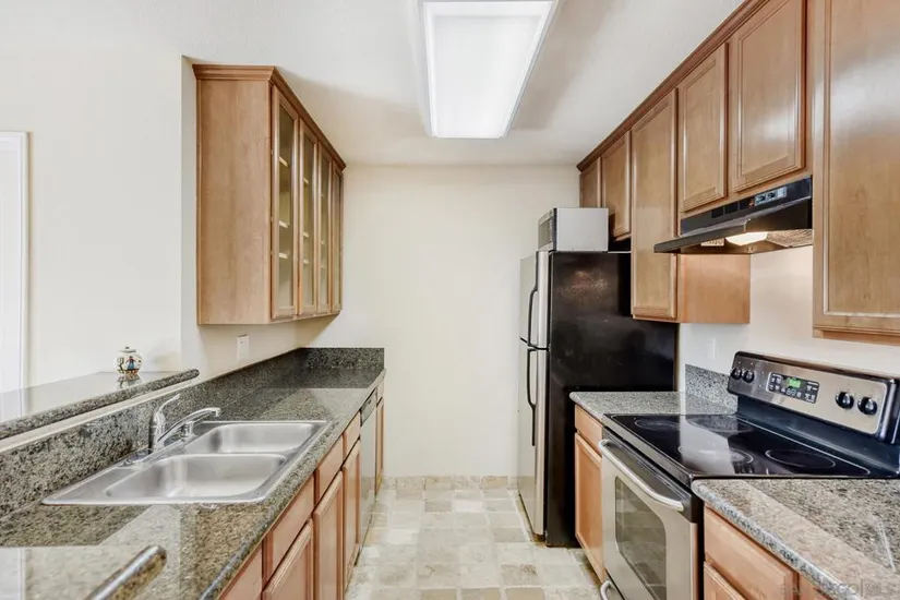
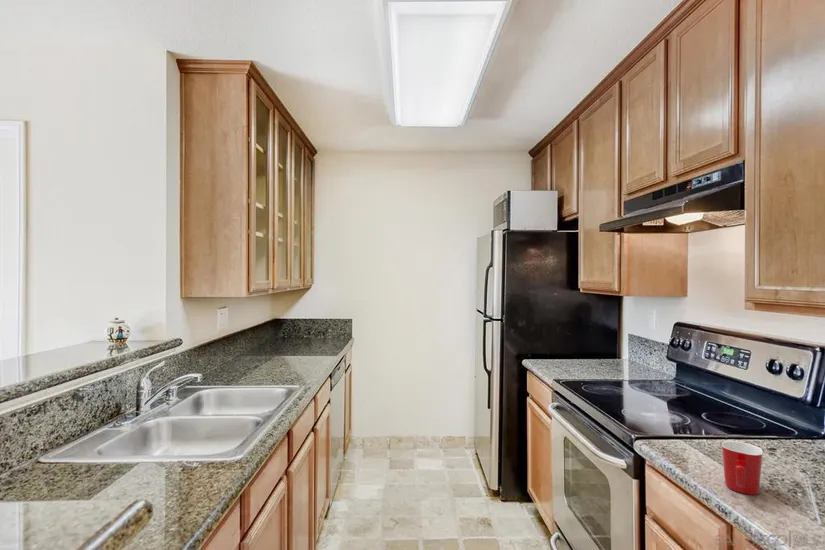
+ mug [721,440,764,496]
